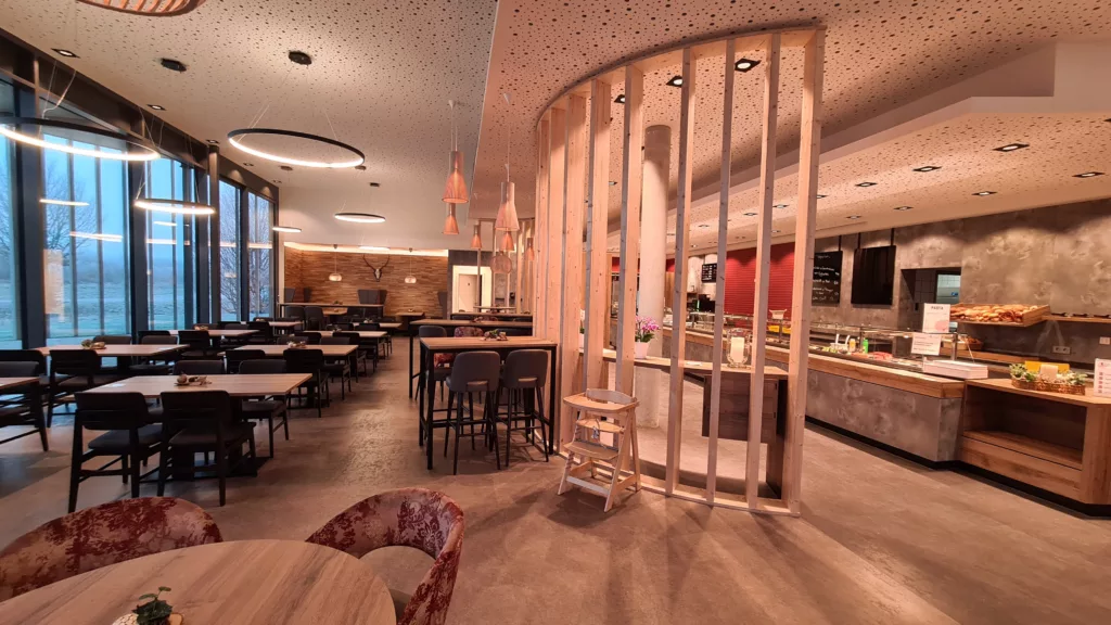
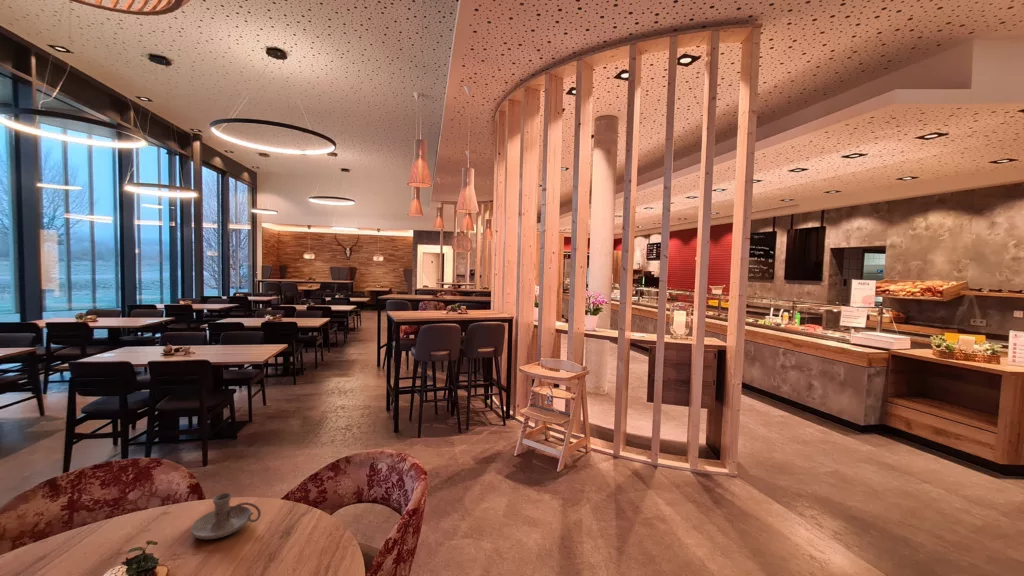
+ candle holder [190,492,262,540]
